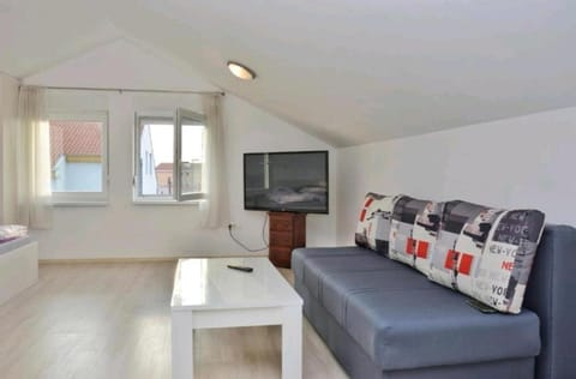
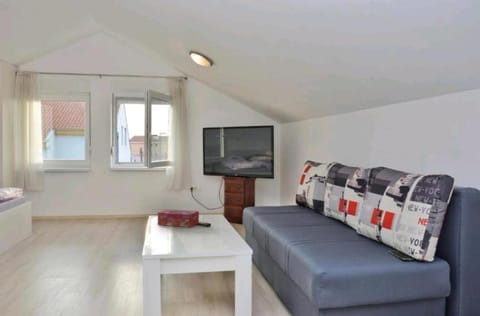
+ tissue box [157,209,200,228]
